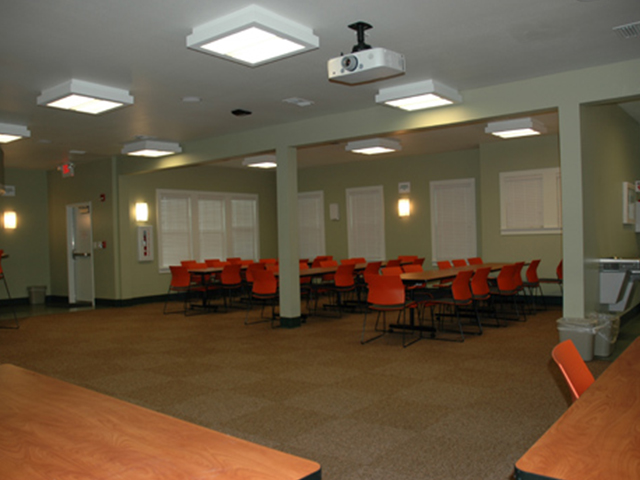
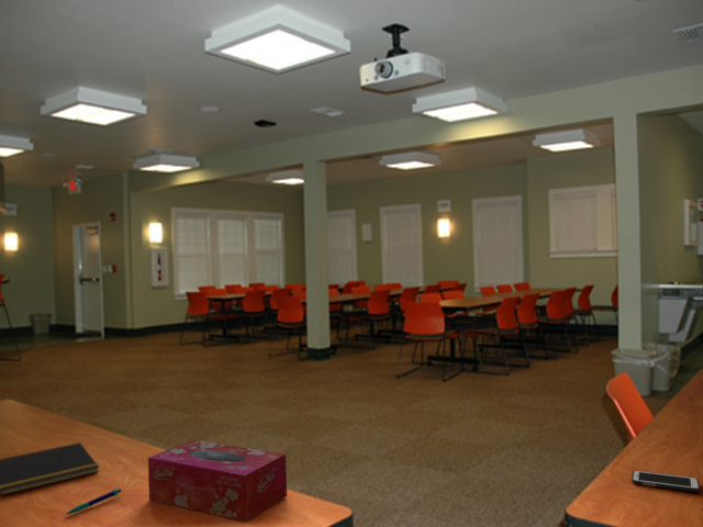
+ tissue box [147,439,288,523]
+ cell phone [631,470,701,493]
+ notepad [0,441,100,496]
+ pen [64,487,122,515]
